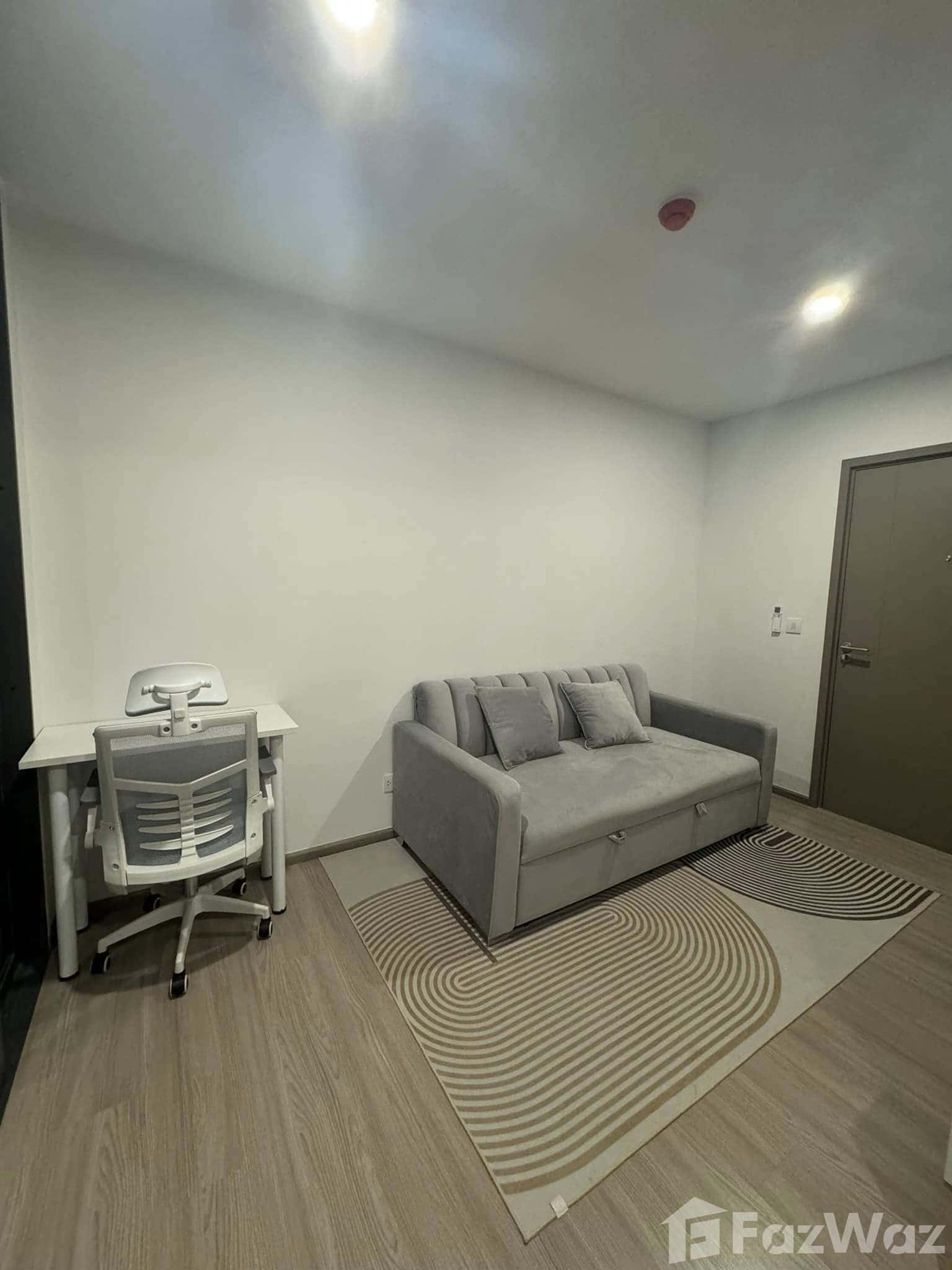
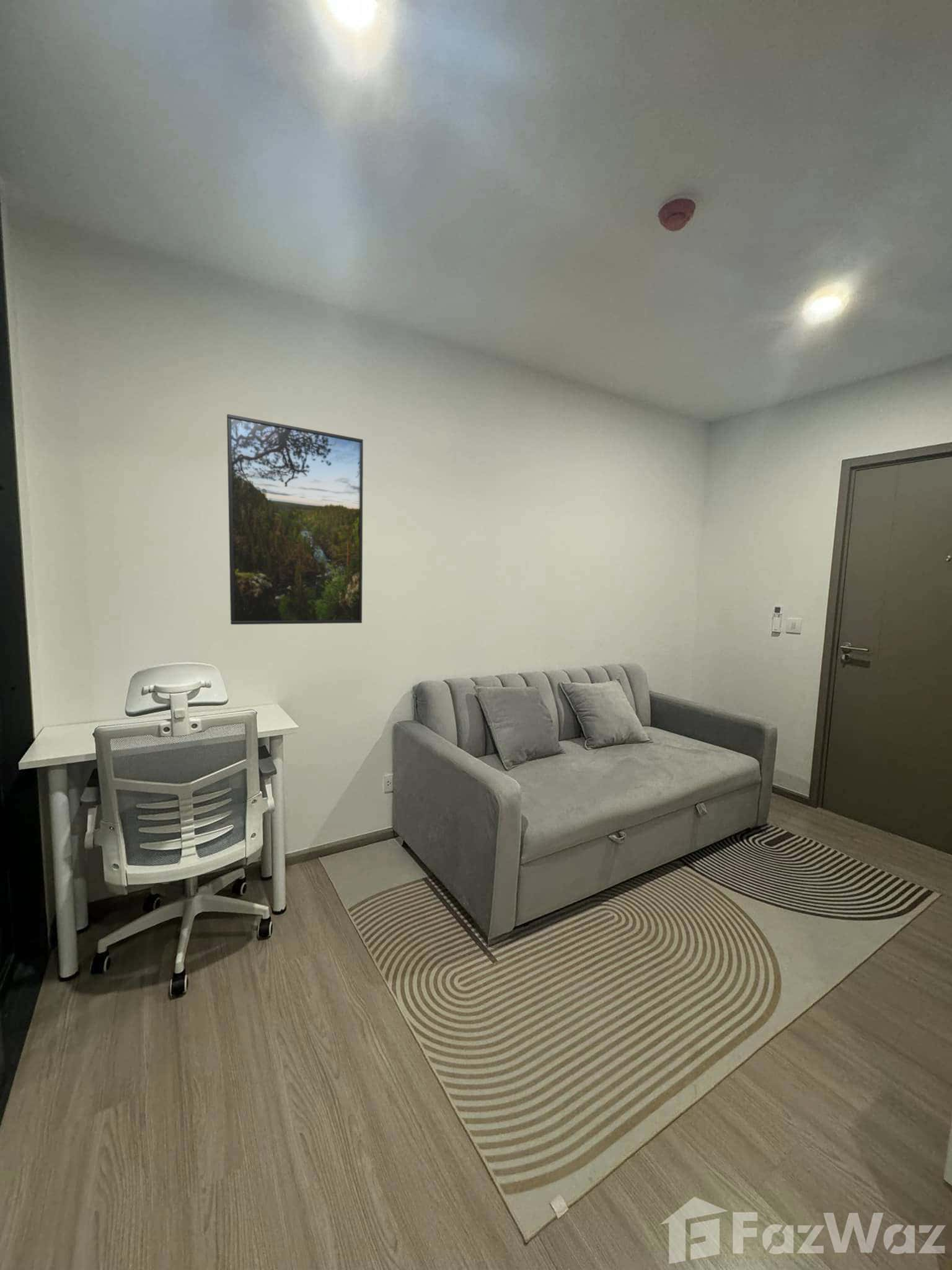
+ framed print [226,414,364,625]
